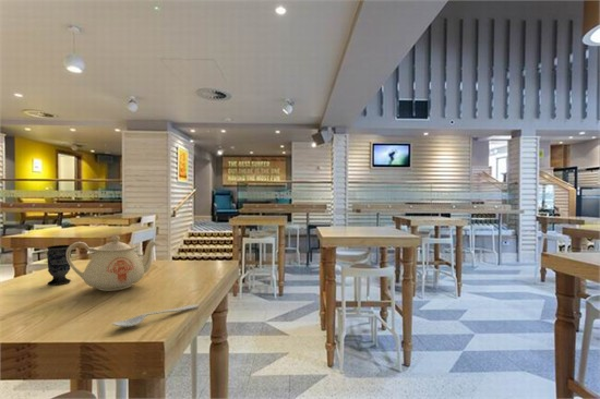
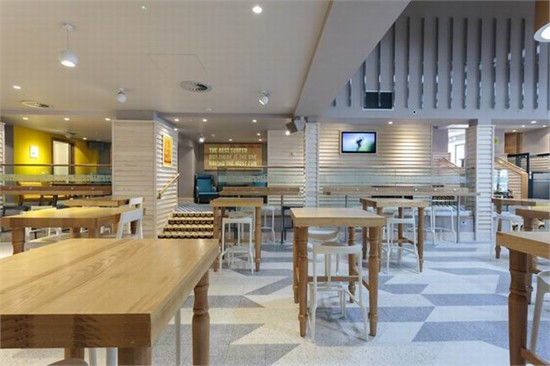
- cup [46,244,73,286]
- teapot [67,233,158,292]
- spoon [111,303,200,328]
